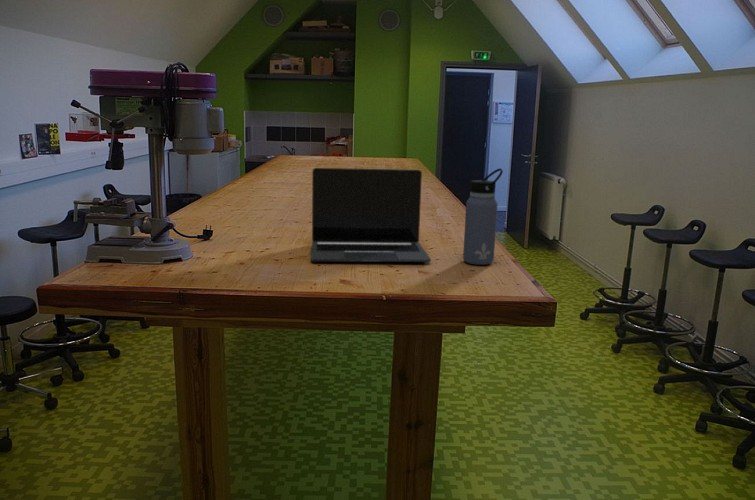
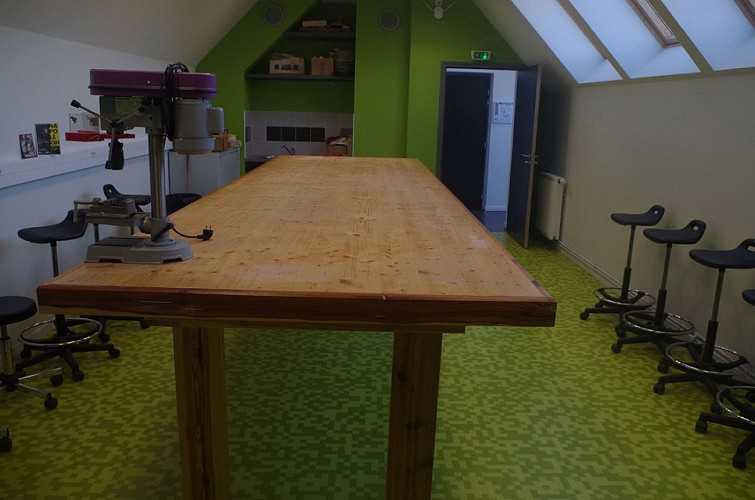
- water bottle [462,167,504,266]
- laptop [310,167,432,263]
